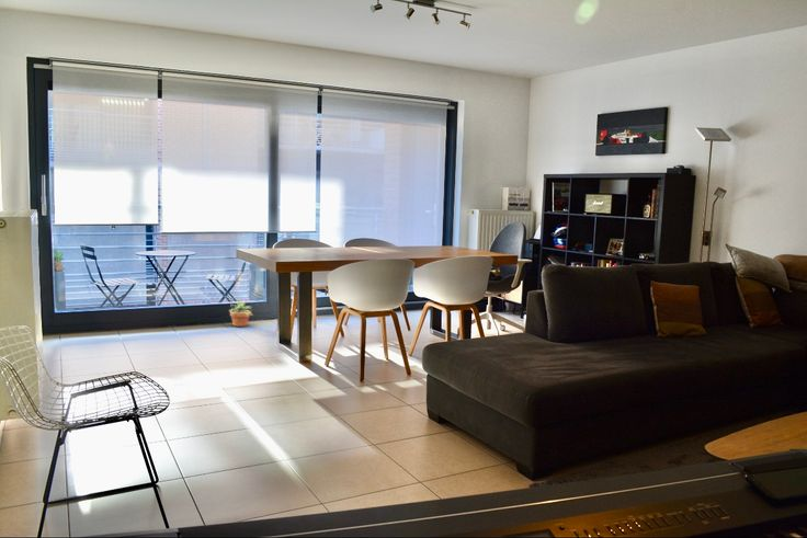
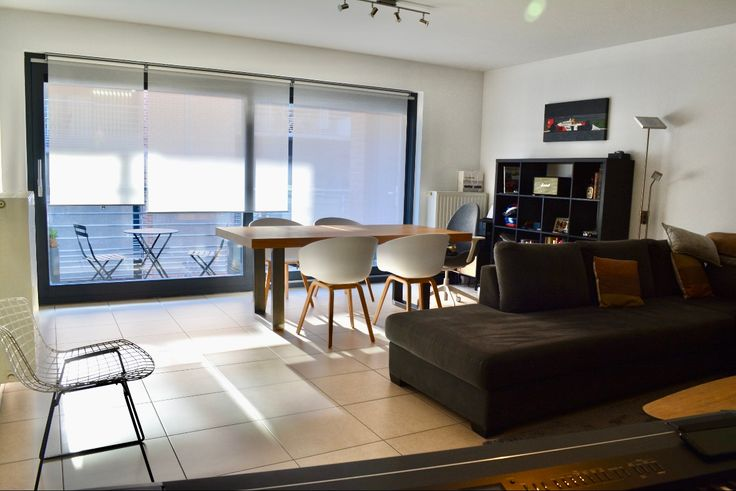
- potted plant [228,298,253,328]
